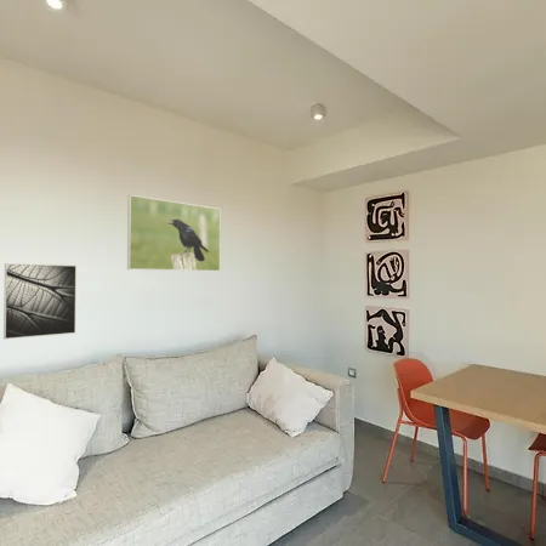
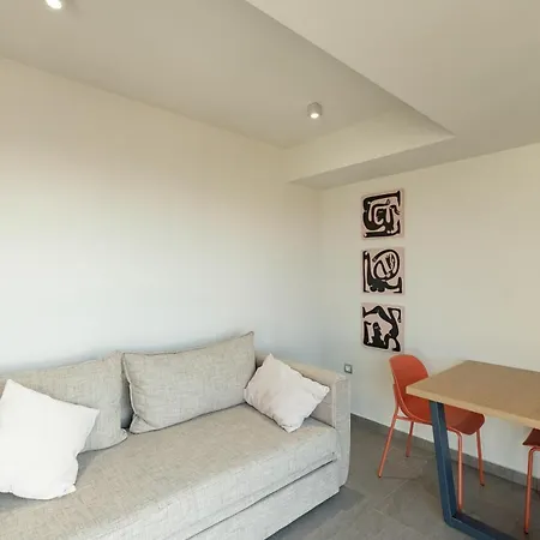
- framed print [2,262,78,340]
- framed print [126,194,222,273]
